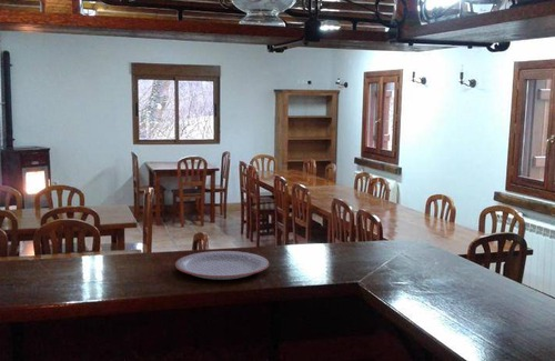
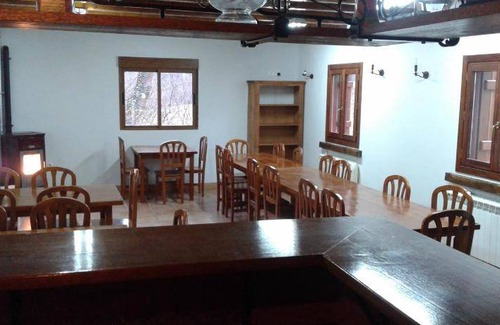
- plate [174,250,270,281]
